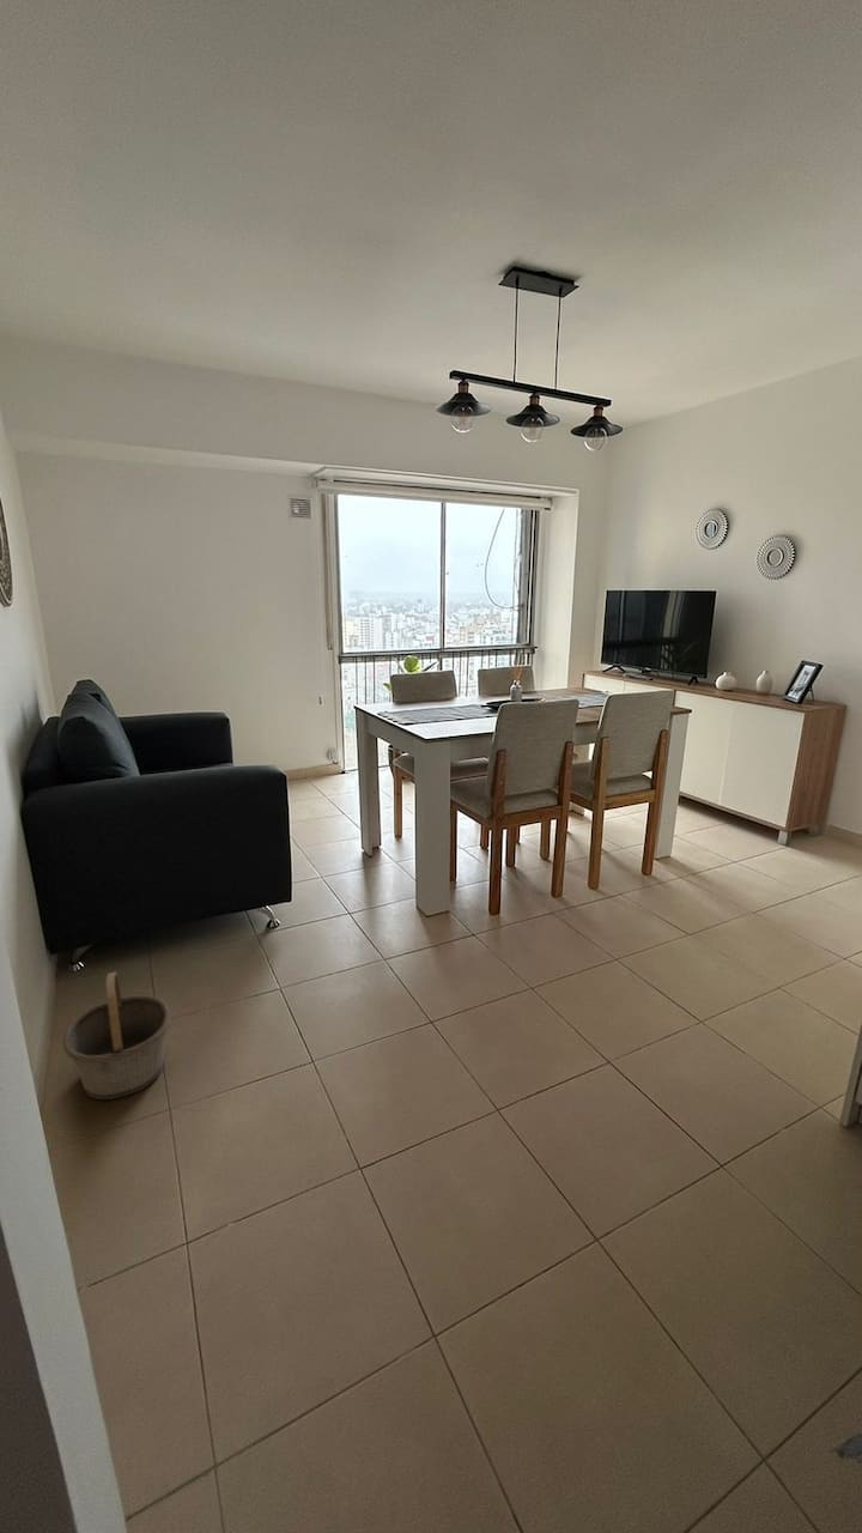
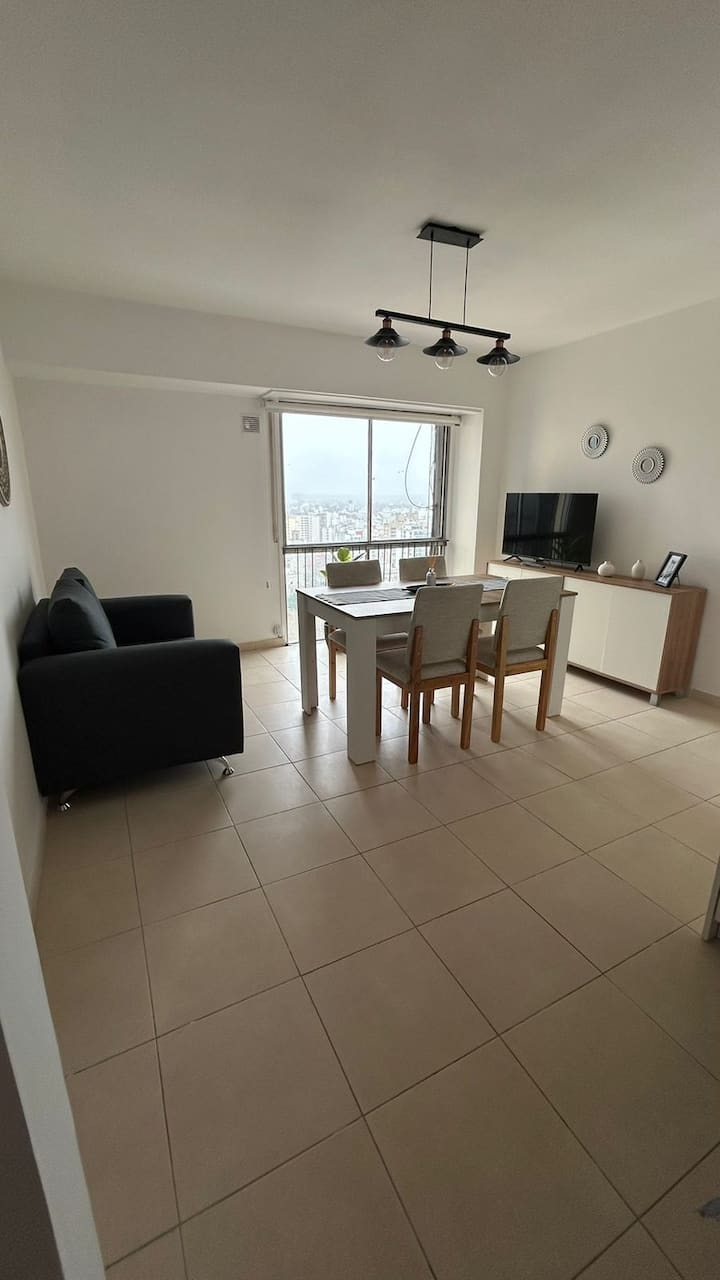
- basket [61,971,171,1101]
